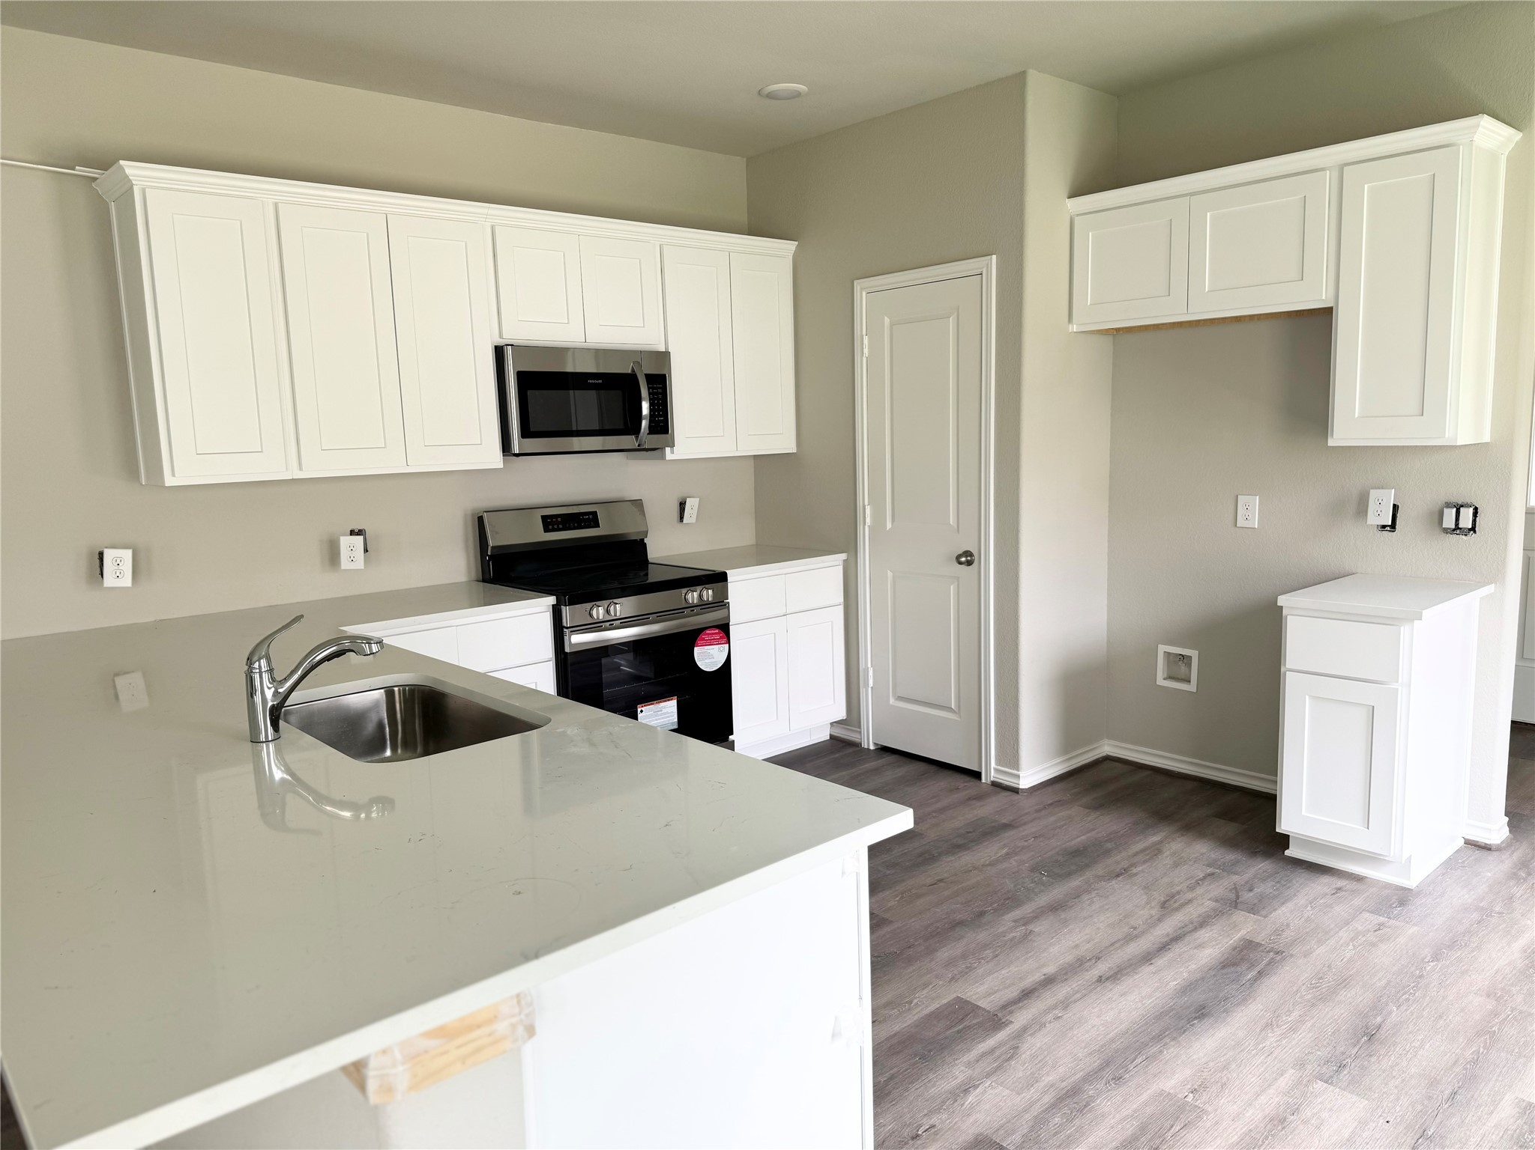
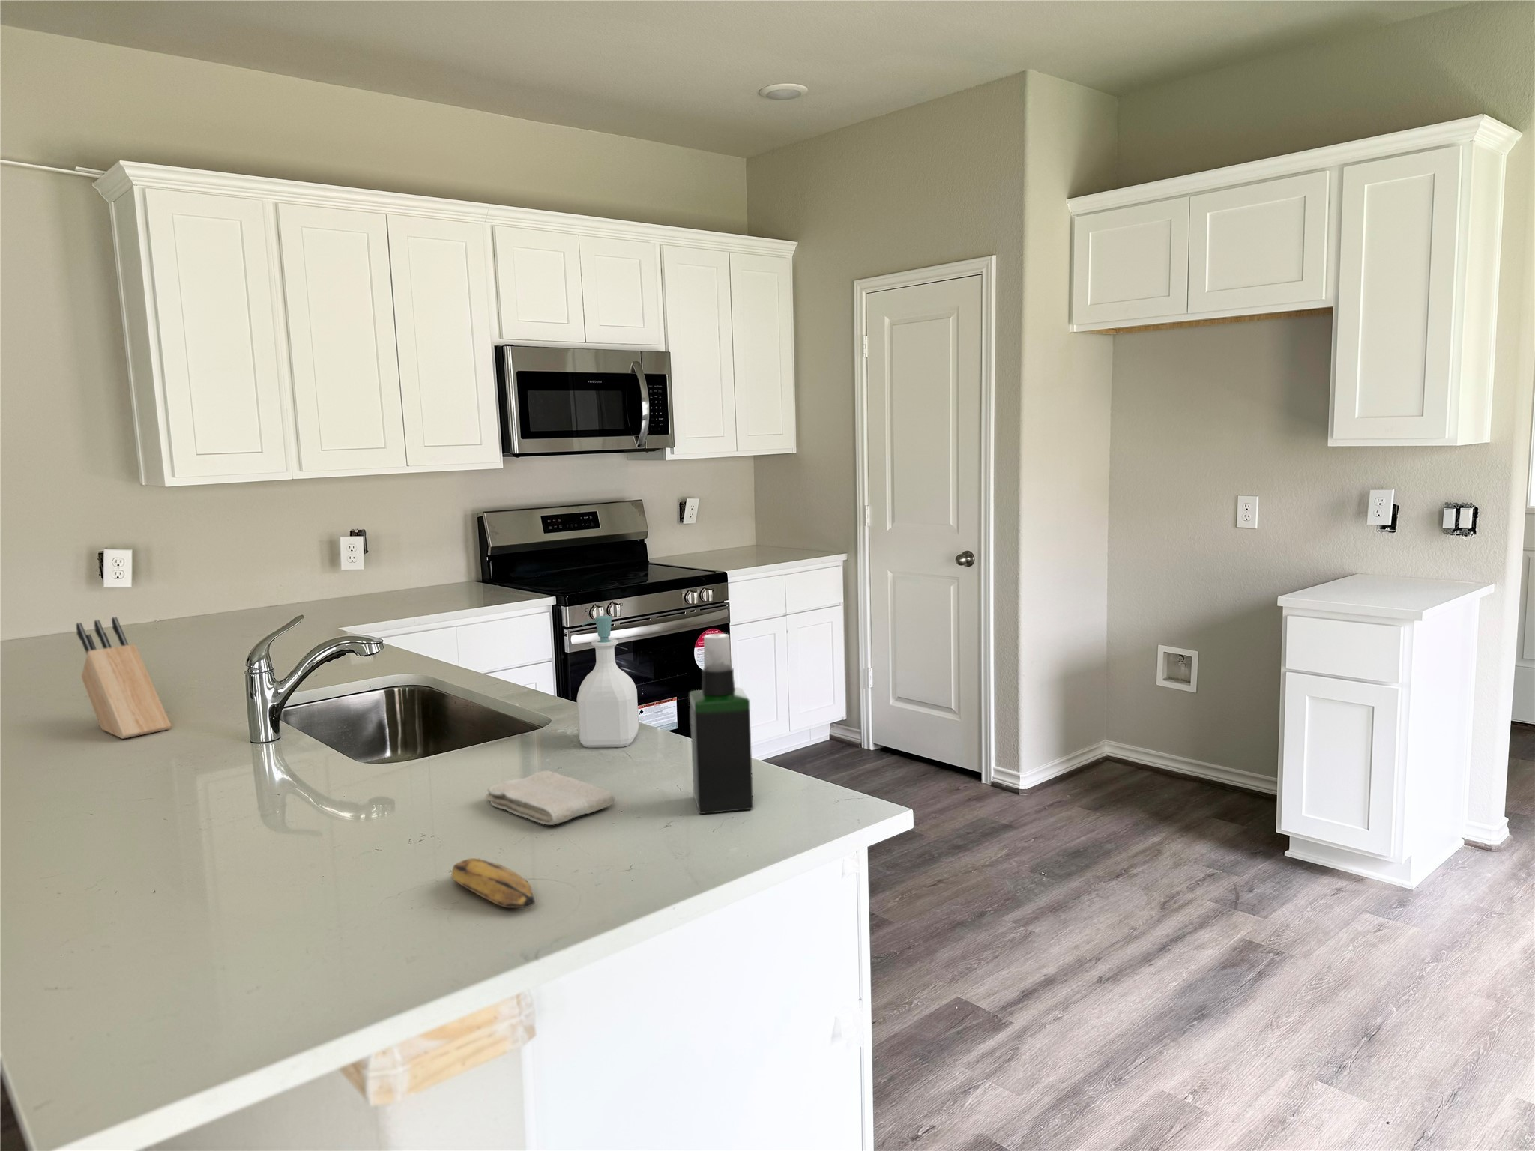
+ knife block [76,615,172,740]
+ washcloth [485,770,616,826]
+ banana [451,857,535,909]
+ spray bottle [689,634,754,815]
+ soap bottle [577,615,639,748]
